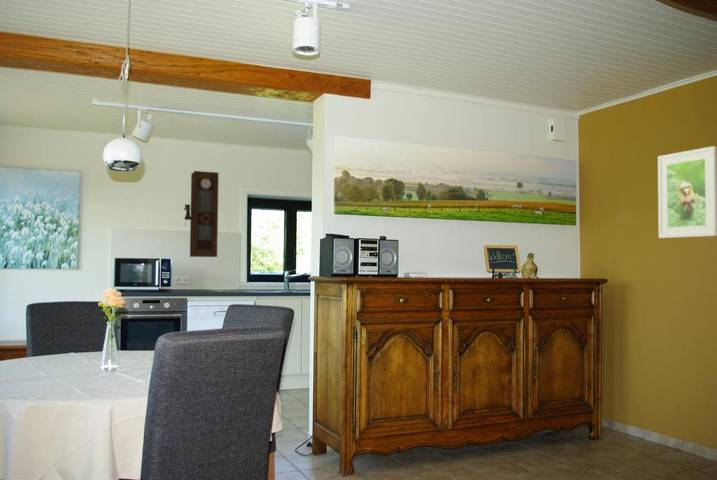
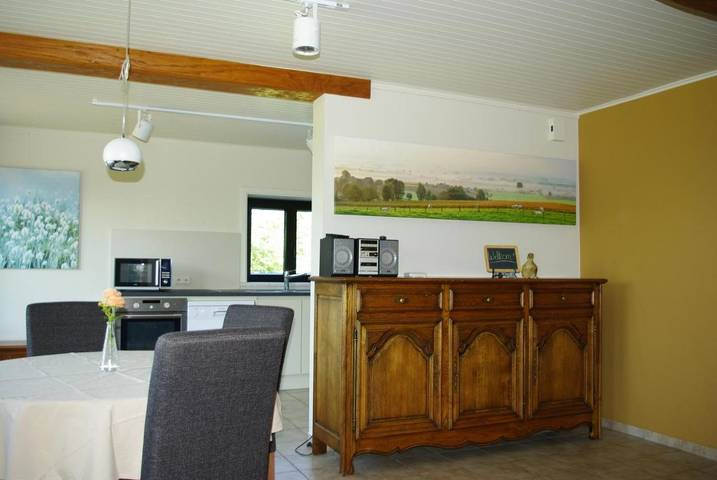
- pendulum clock [183,170,219,258]
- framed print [657,145,717,239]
